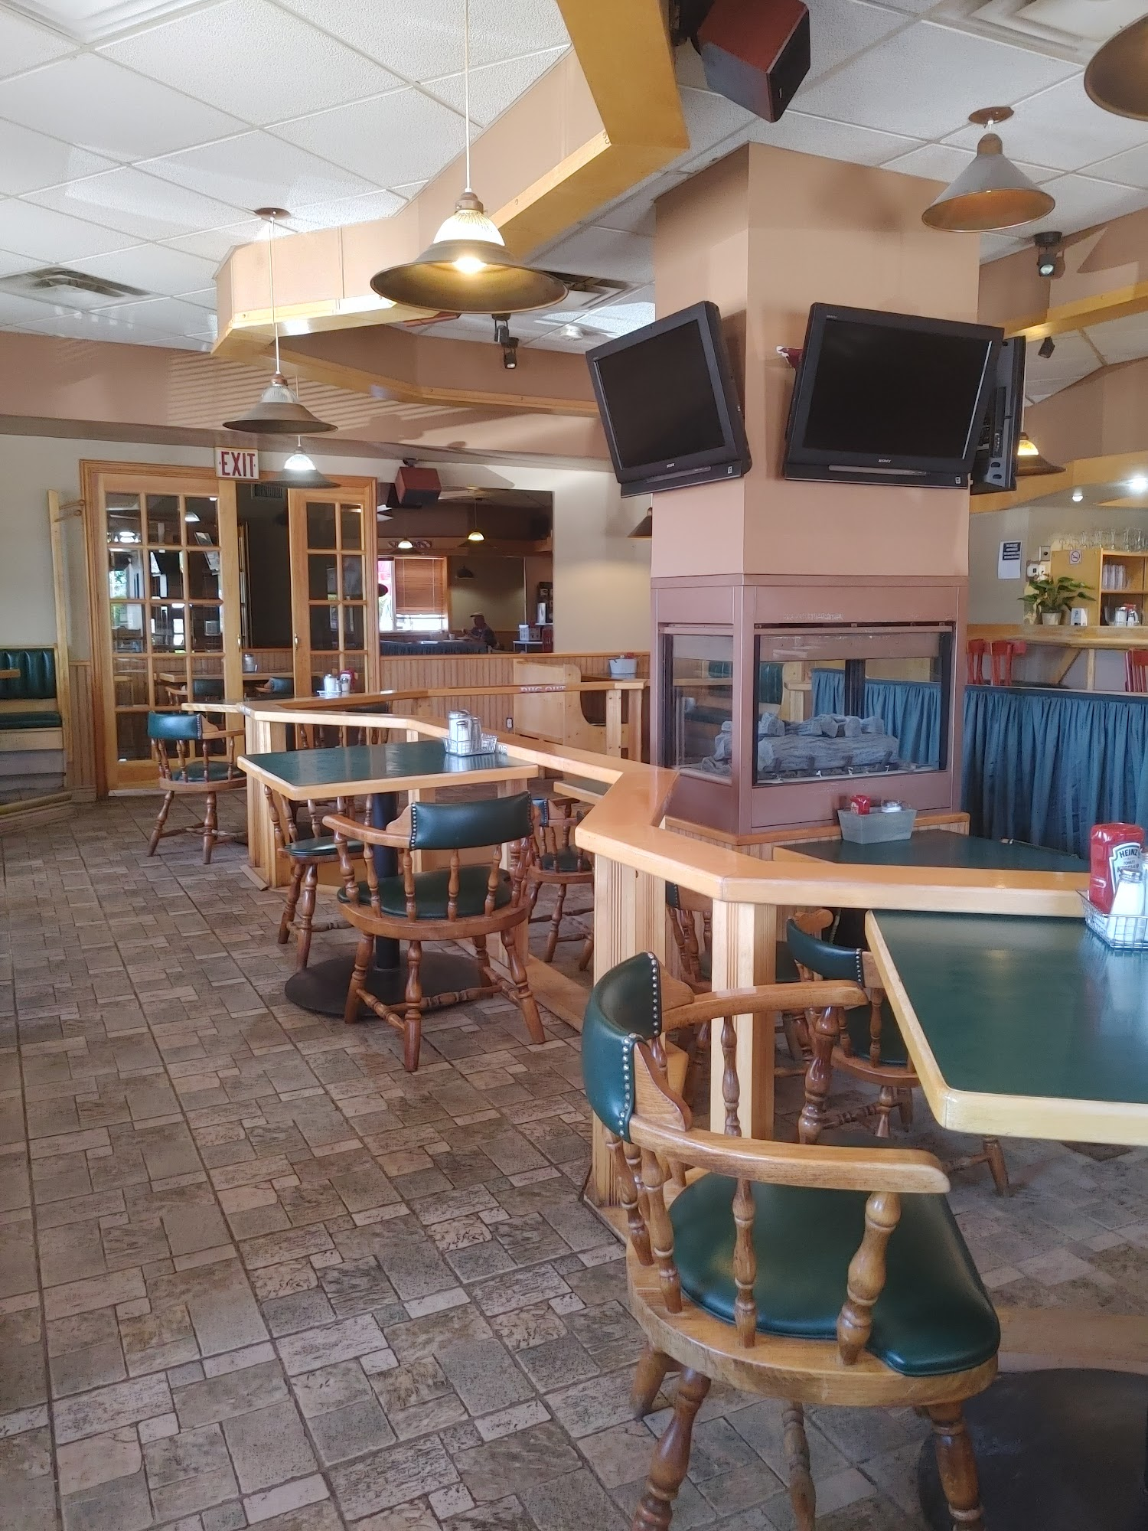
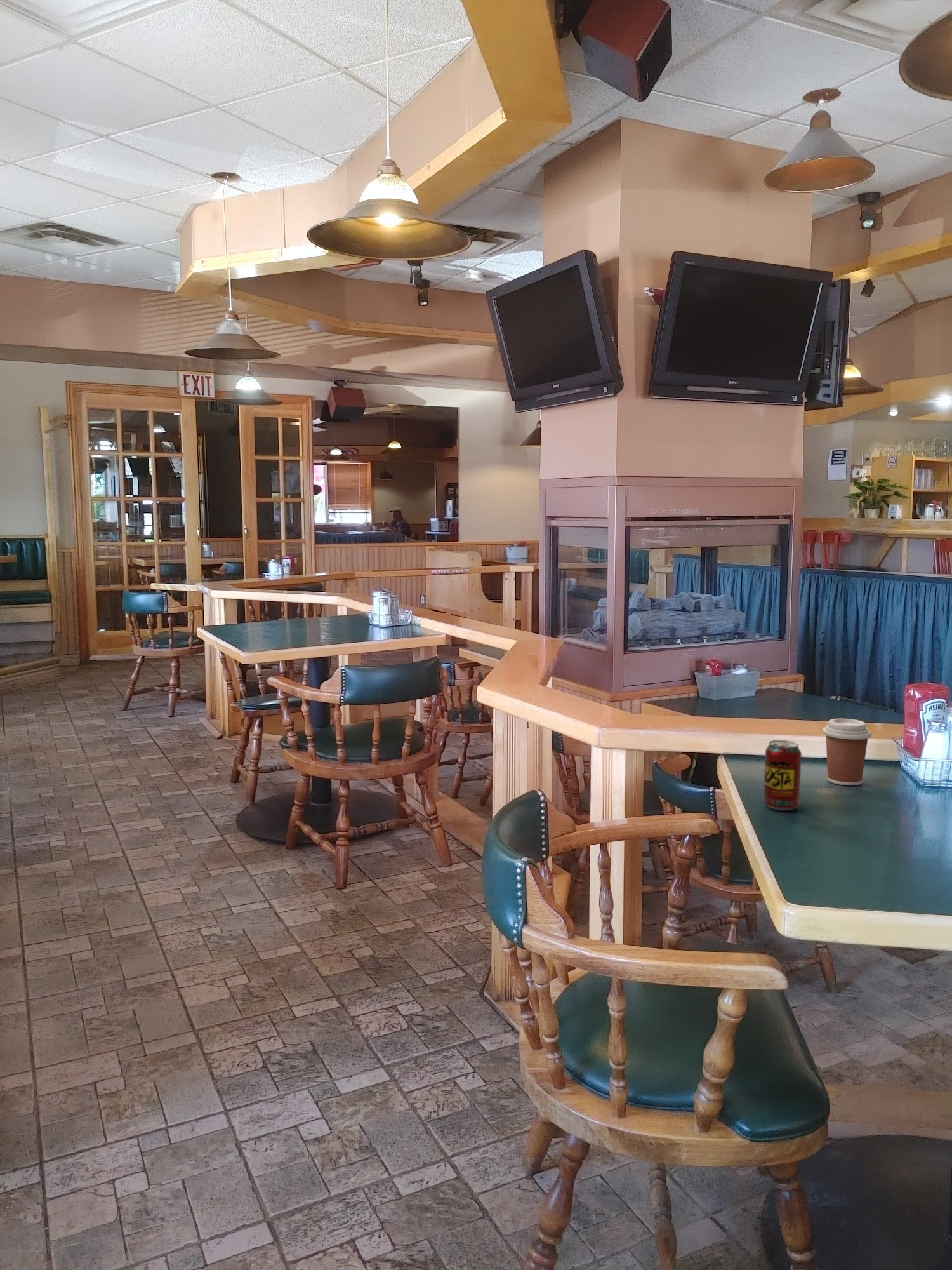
+ beverage can [763,740,802,812]
+ coffee cup [822,718,872,786]
